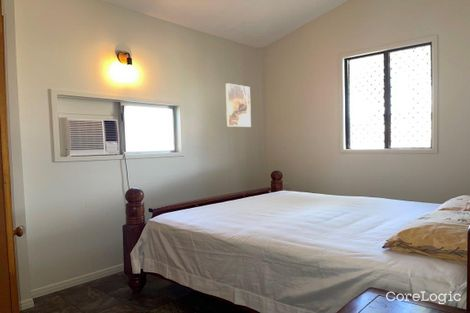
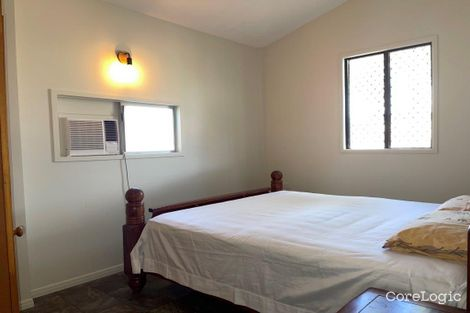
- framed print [225,82,252,128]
